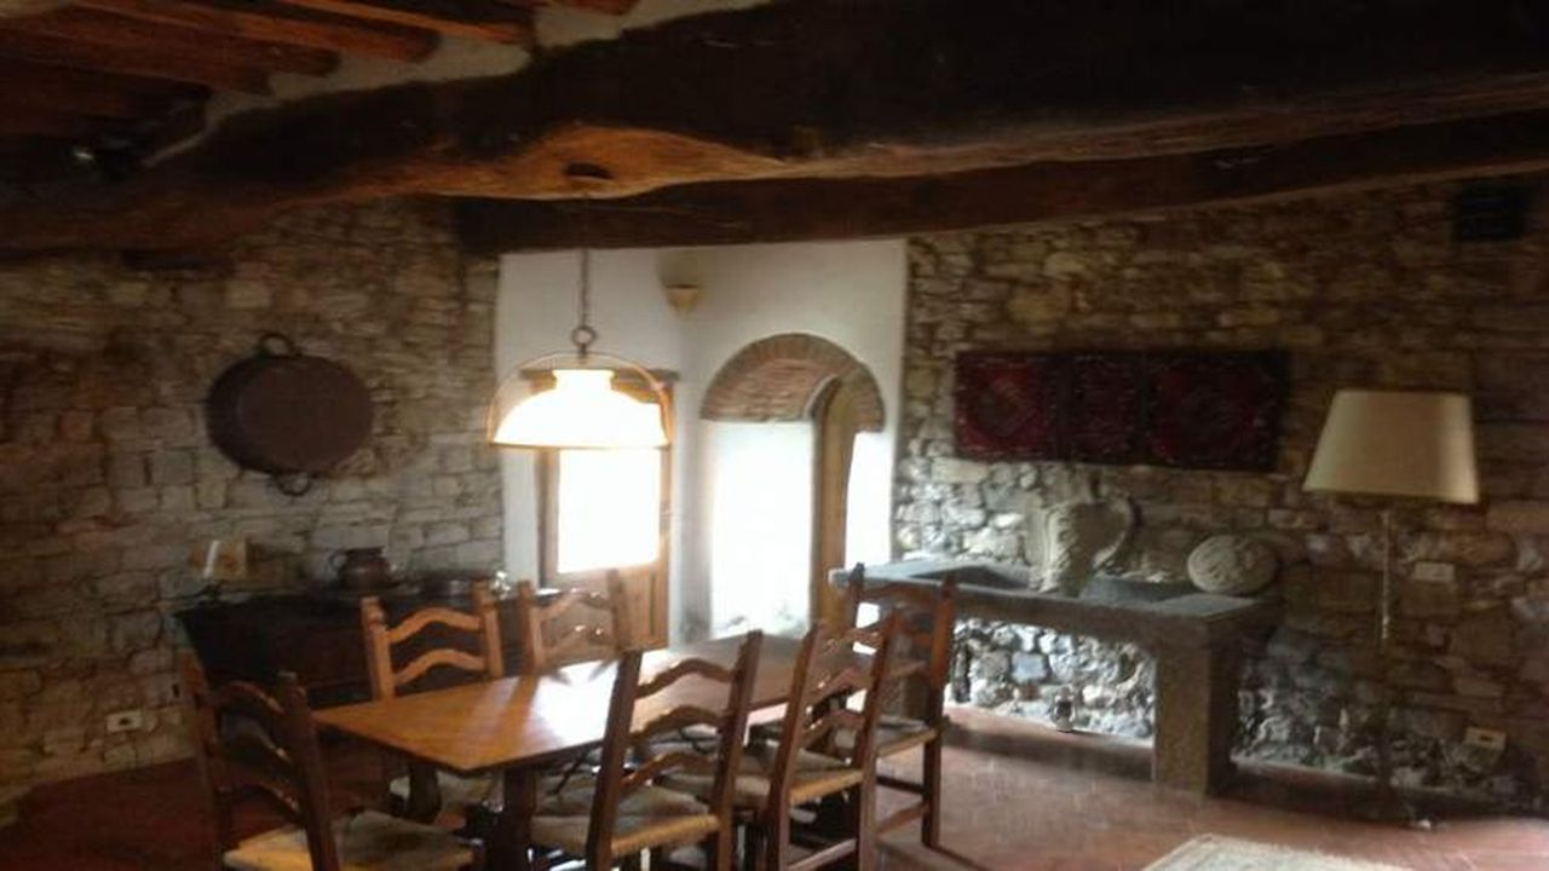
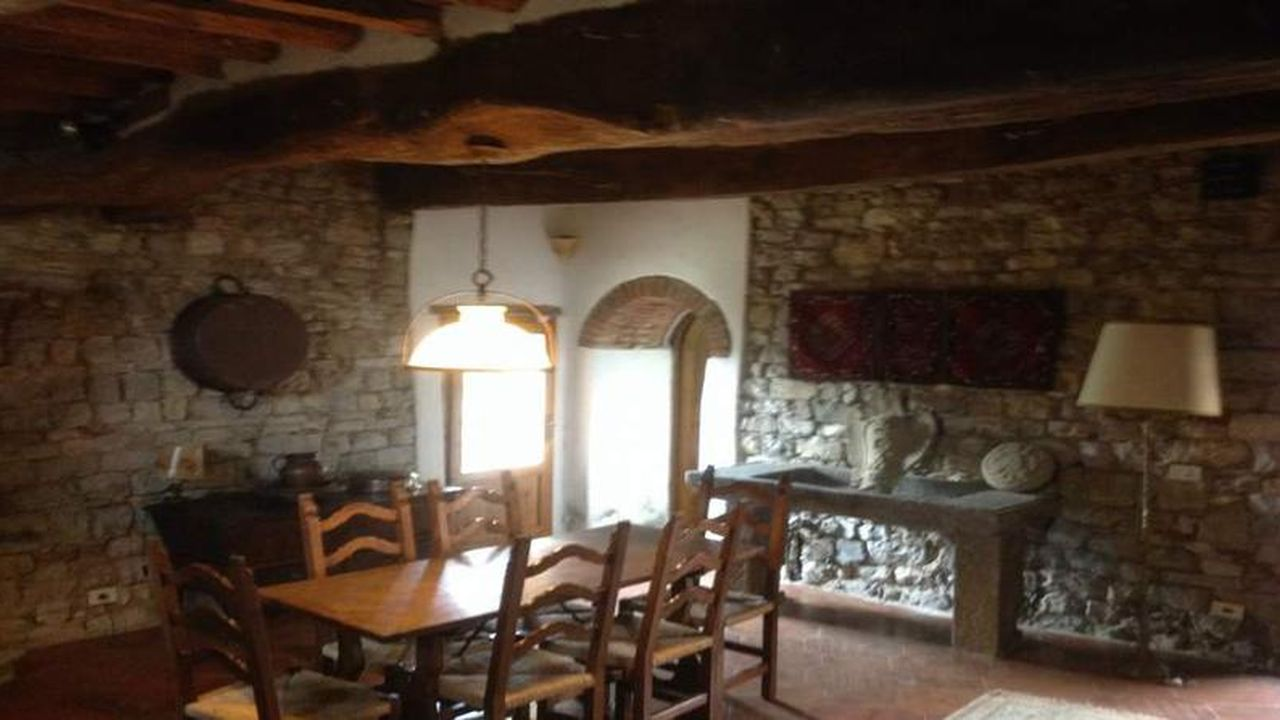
- lantern [1049,663,1079,733]
